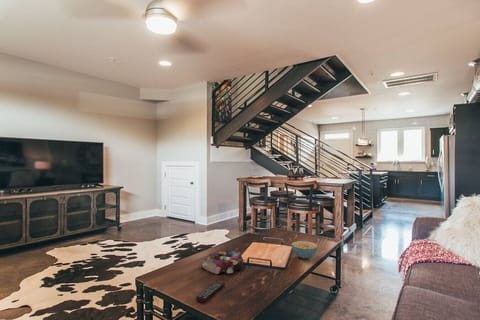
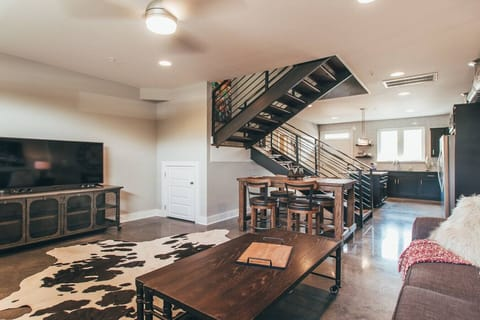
- cereal bowl [291,240,319,260]
- remote control [195,280,226,304]
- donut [200,249,245,275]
